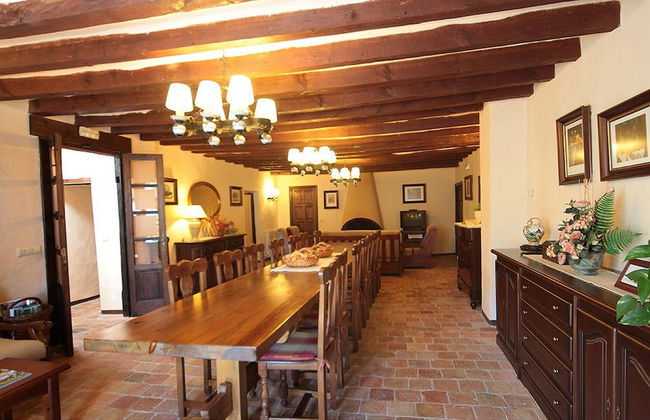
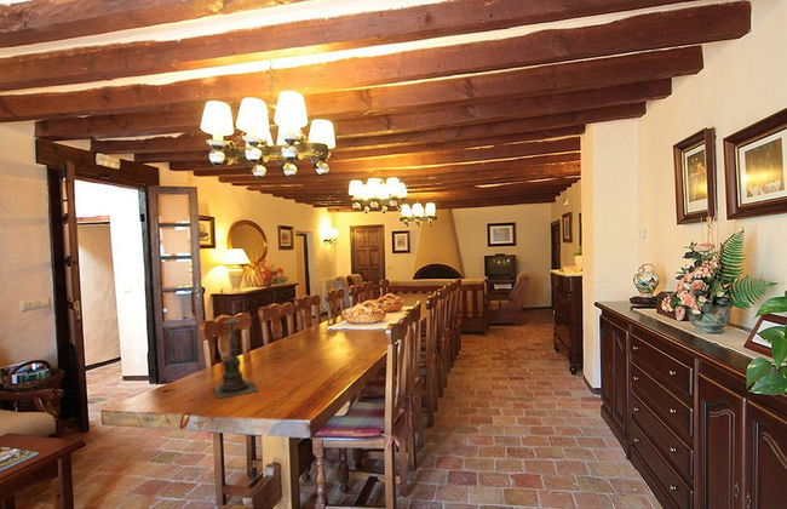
+ candle holder [213,308,259,400]
